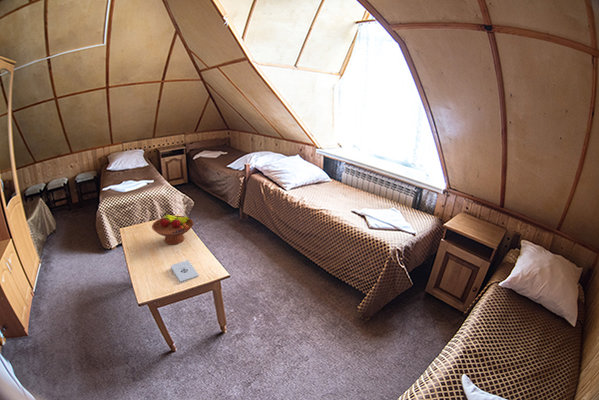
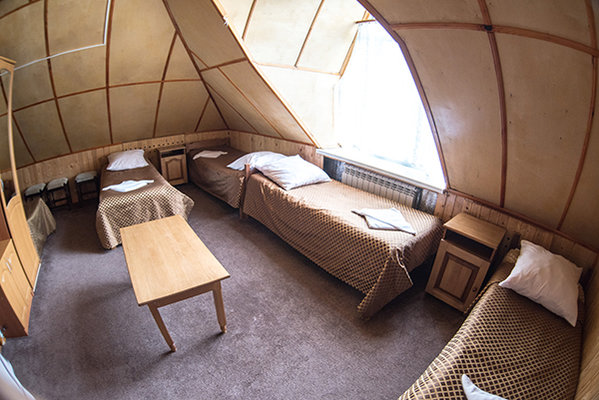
- notepad [170,259,200,284]
- fruit bowl [151,212,194,246]
